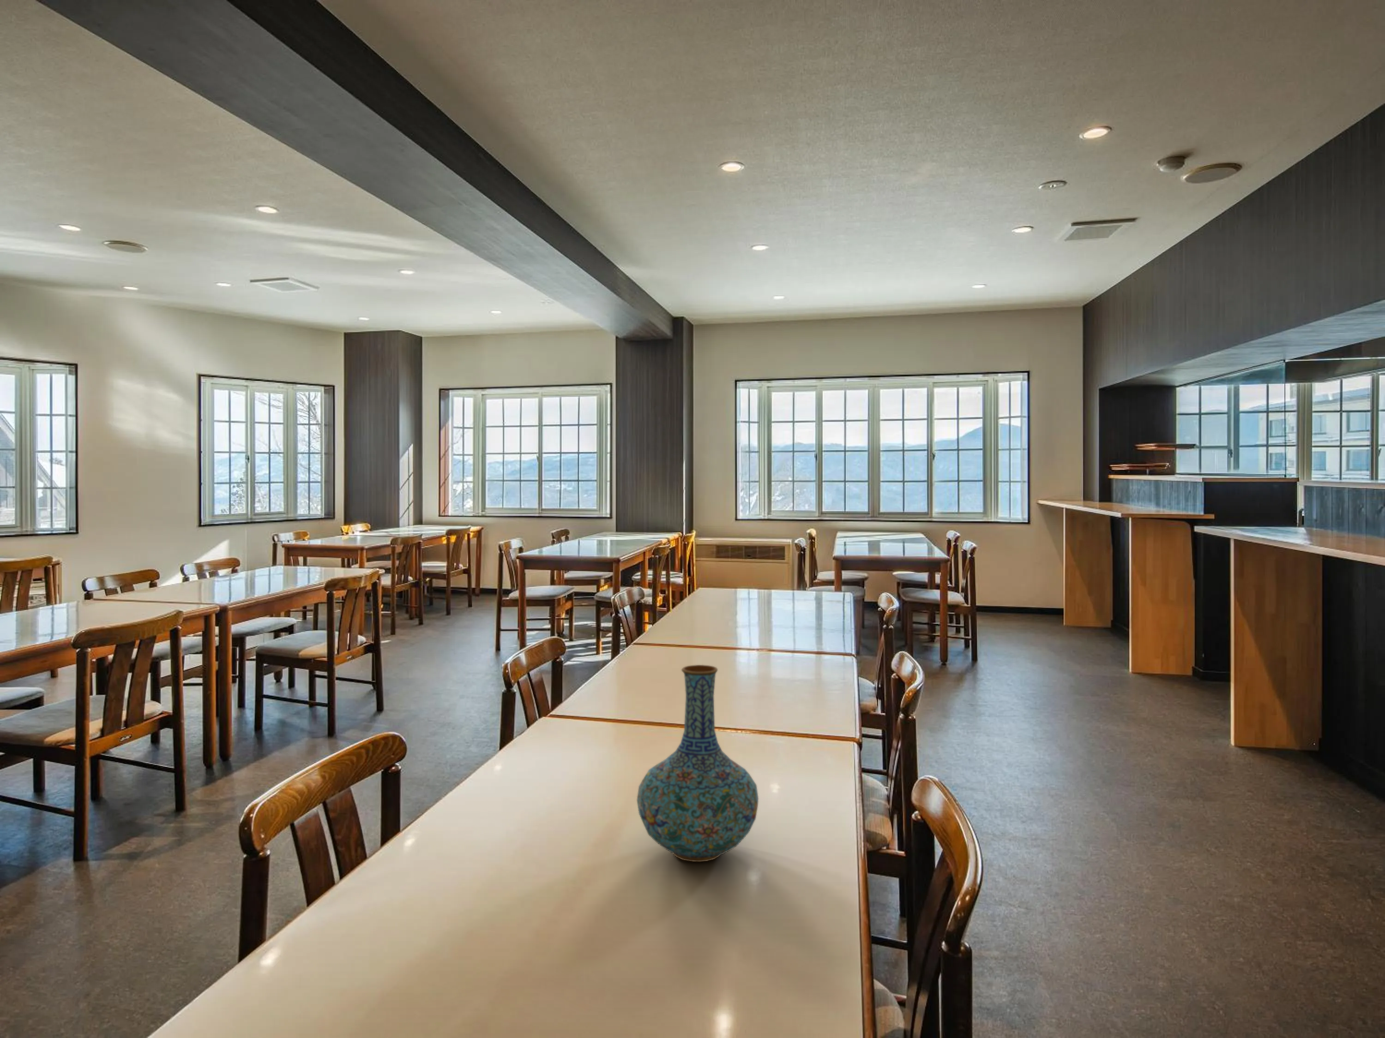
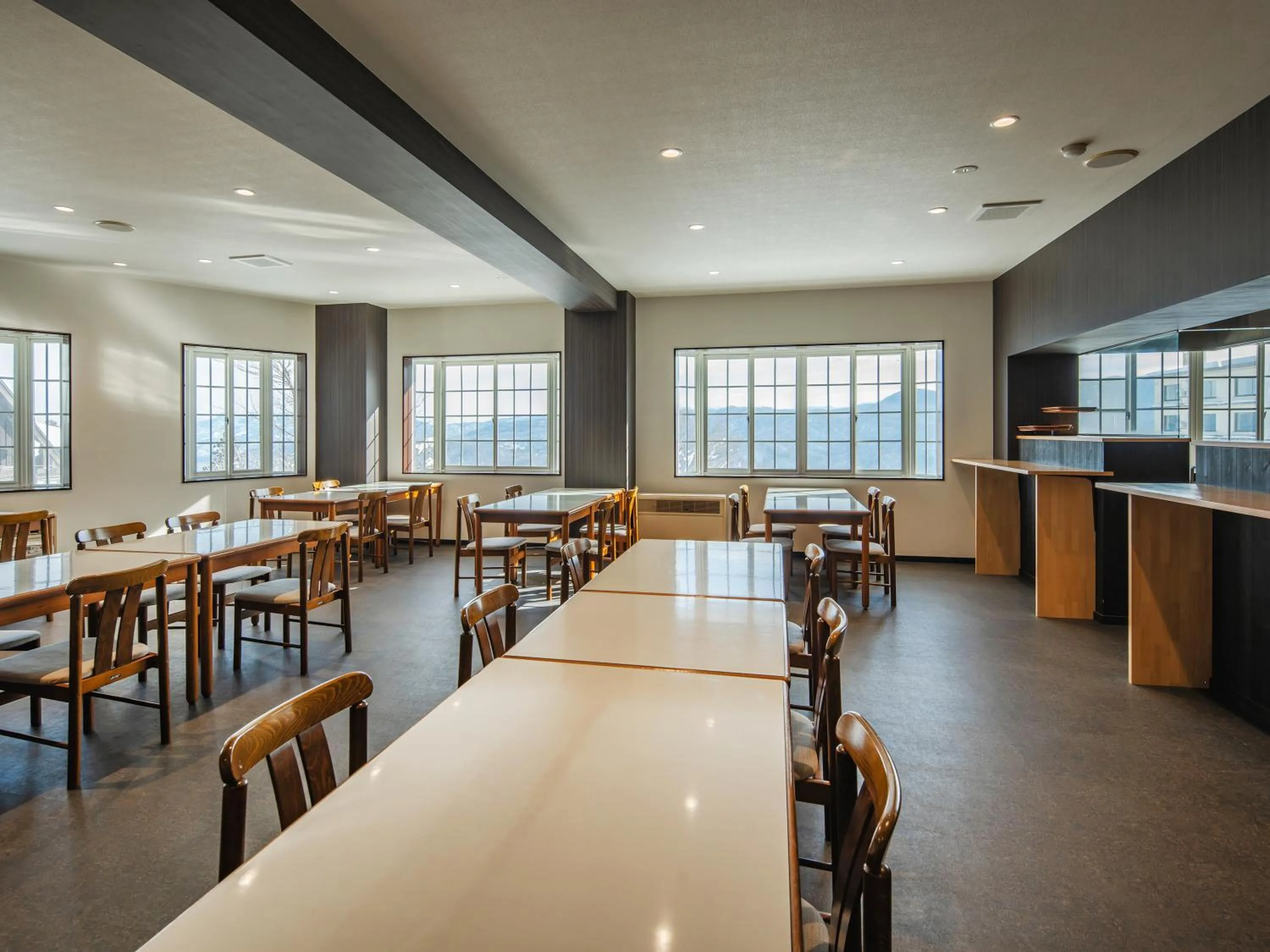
- vase [636,664,759,862]
